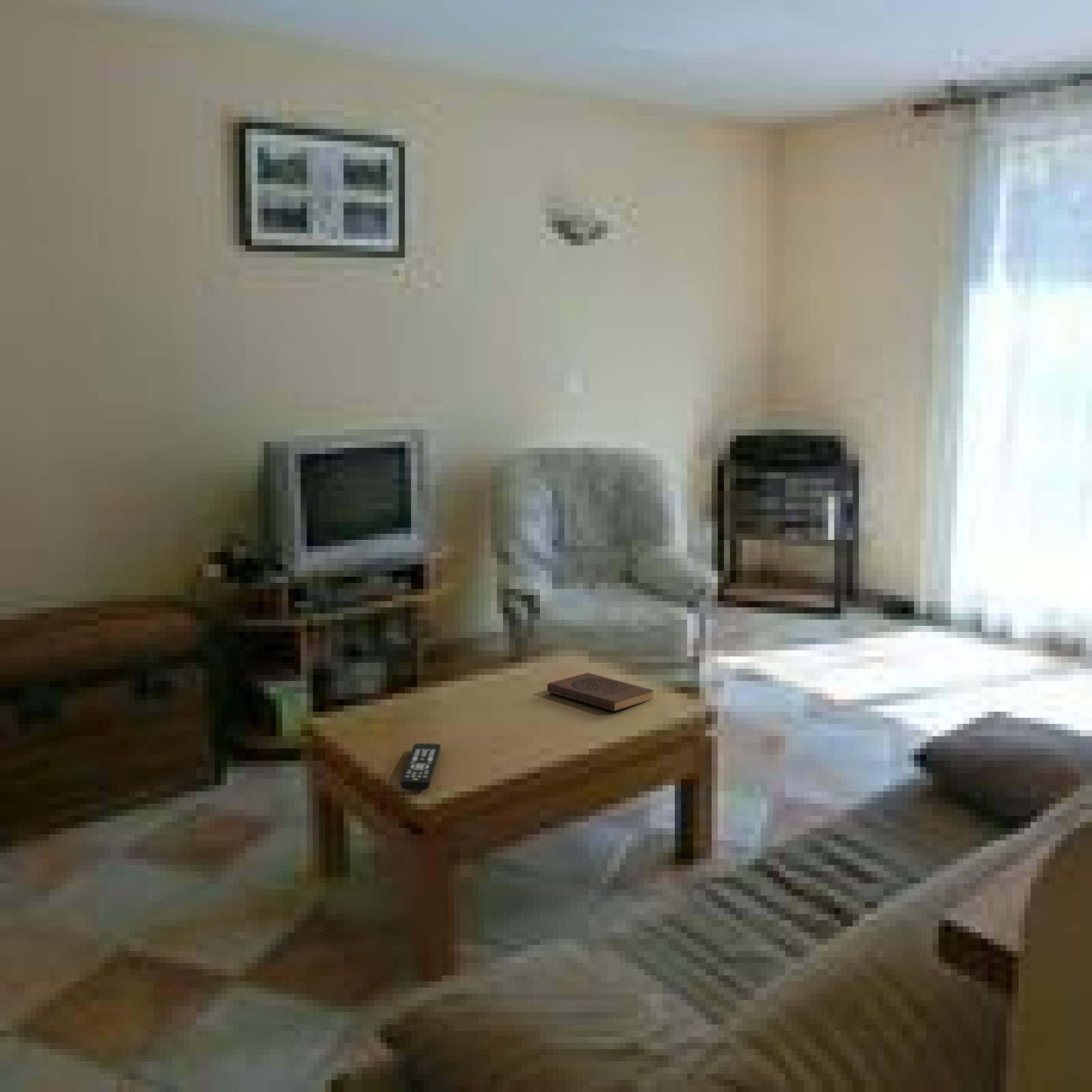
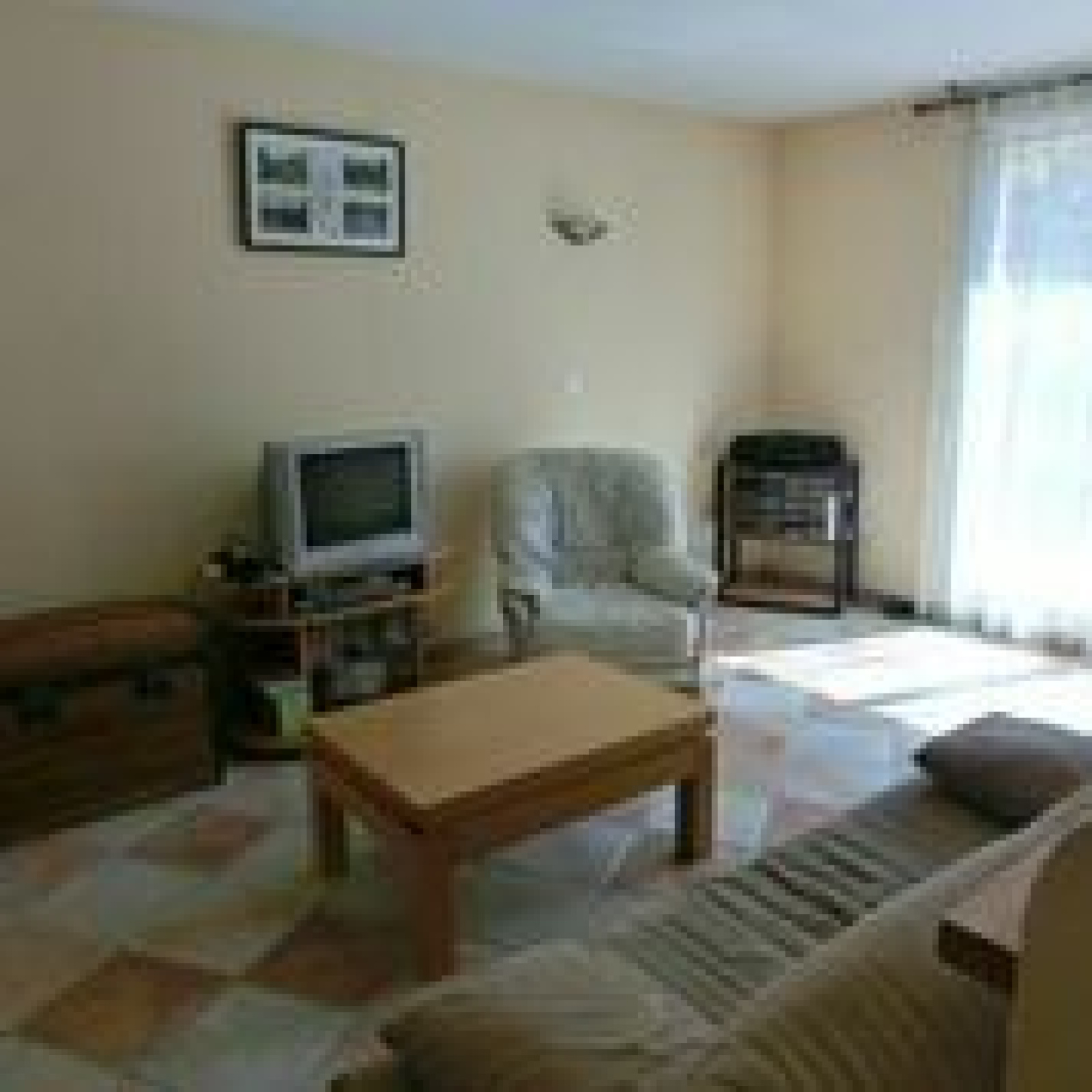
- book [547,672,655,712]
- remote control [399,743,442,792]
